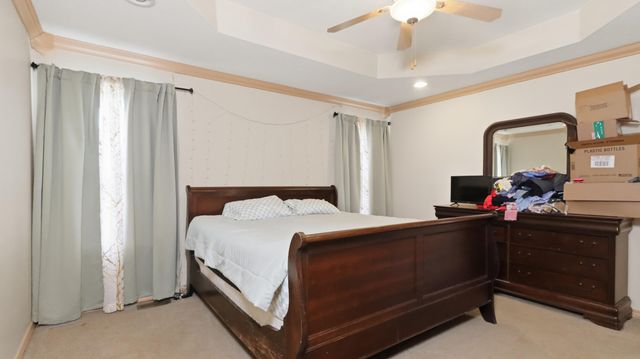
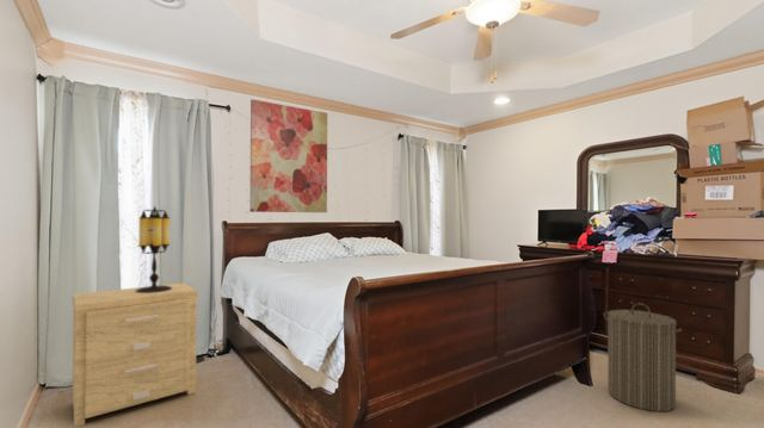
+ table lamp [136,205,172,293]
+ wall art [248,98,328,213]
+ laundry hamper [603,302,683,413]
+ side table [72,281,198,428]
